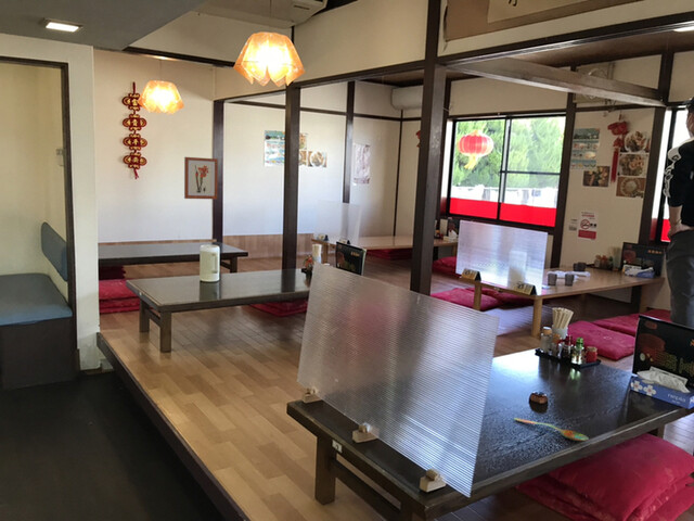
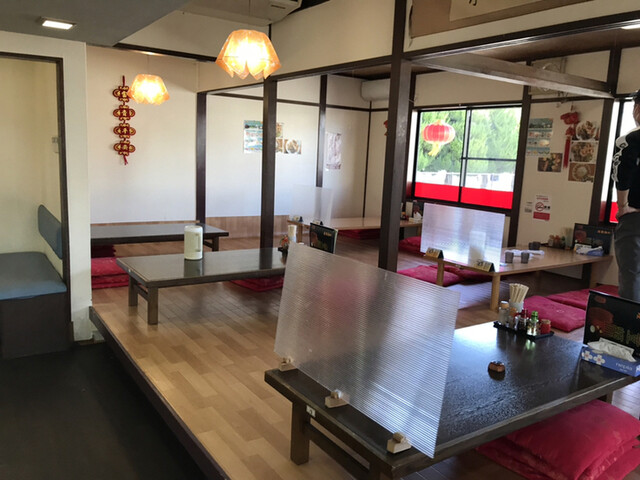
- wall art [183,156,219,200]
- spoon [513,417,590,442]
